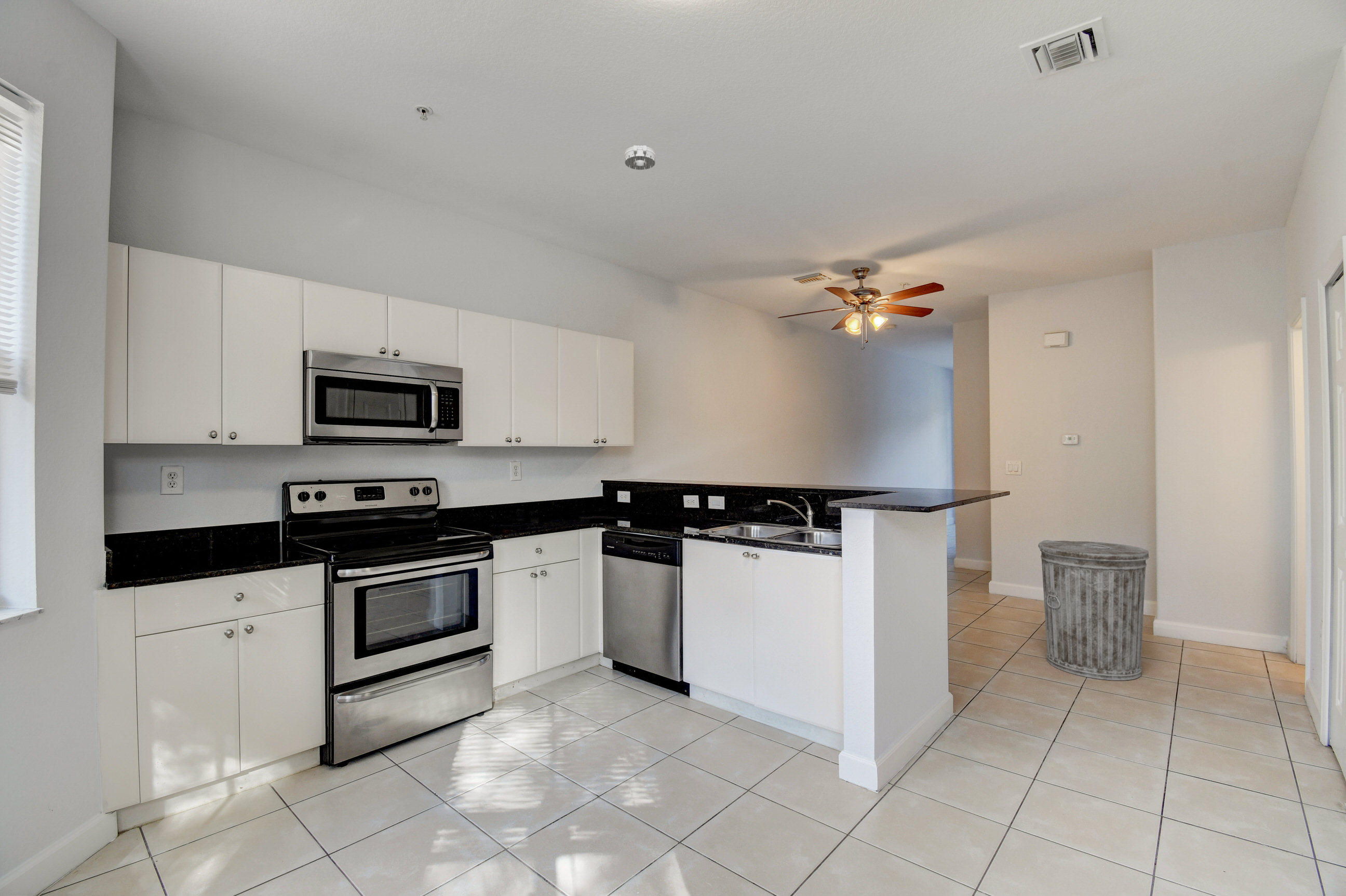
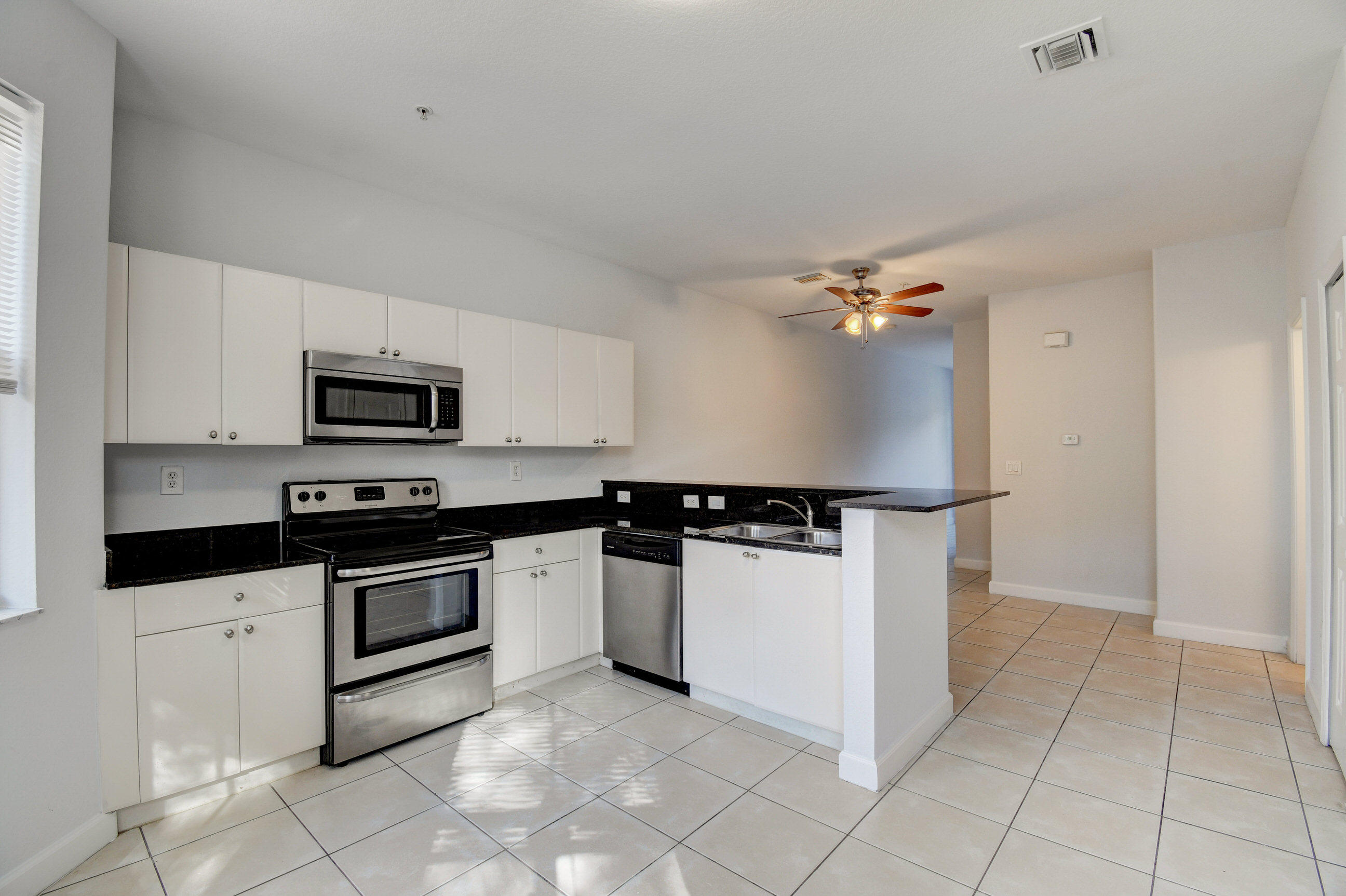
- trash can [1038,540,1150,681]
- smoke detector [624,145,656,170]
